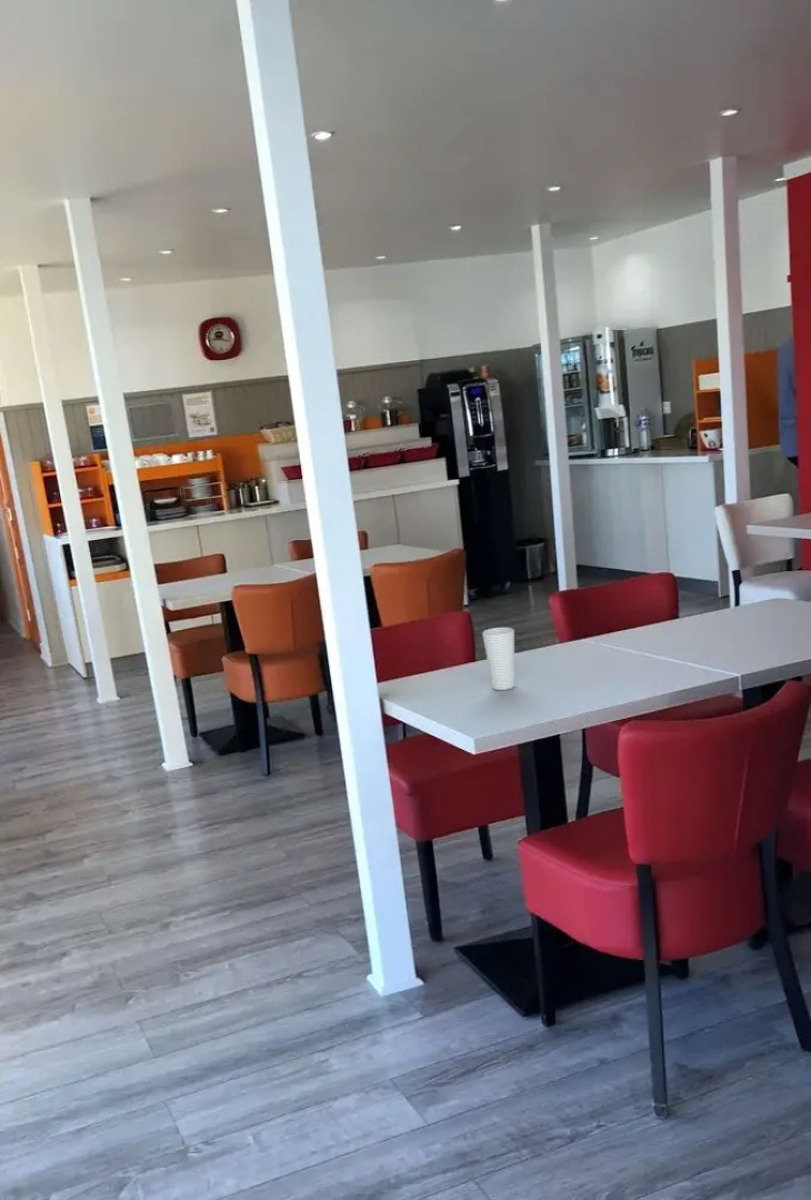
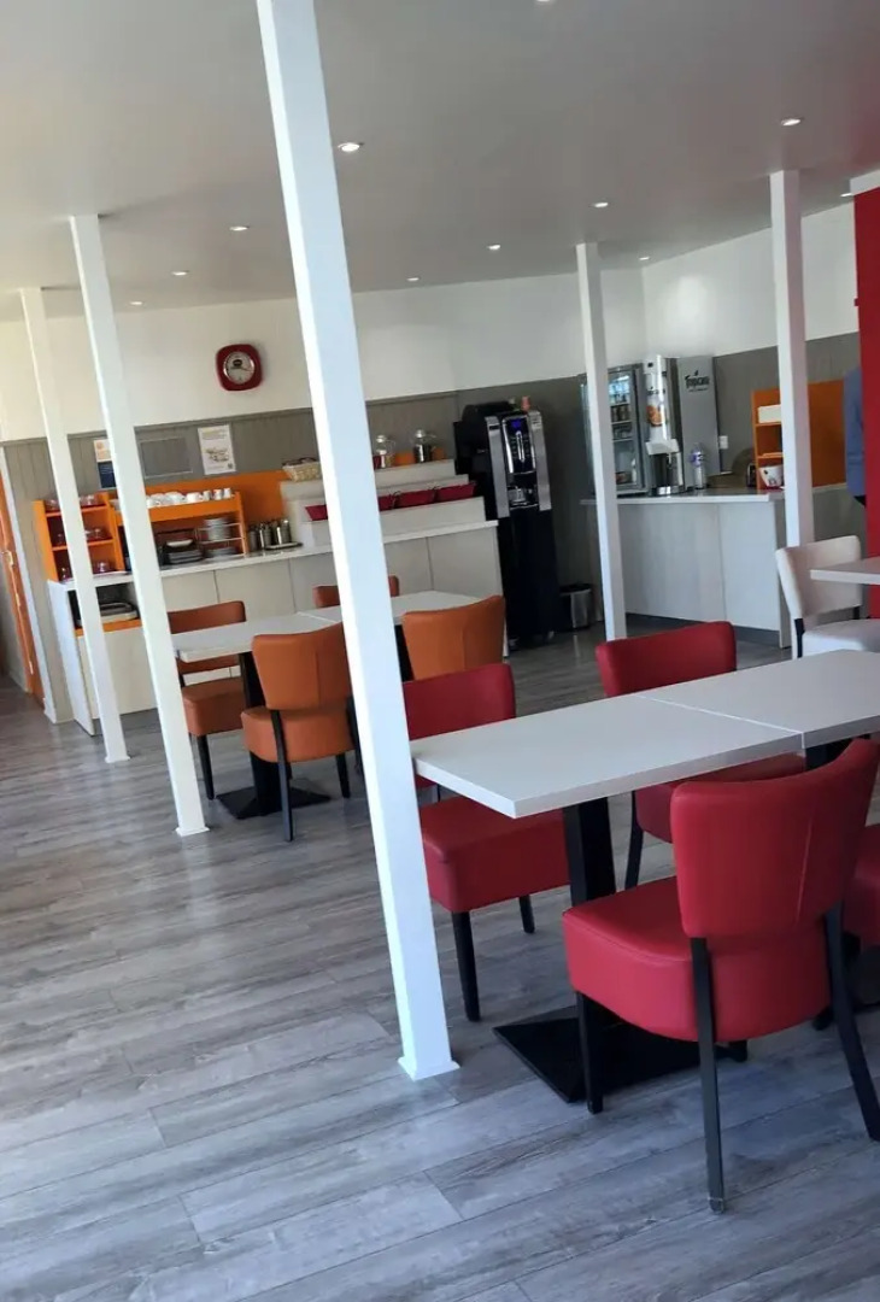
- cup [481,627,515,691]
